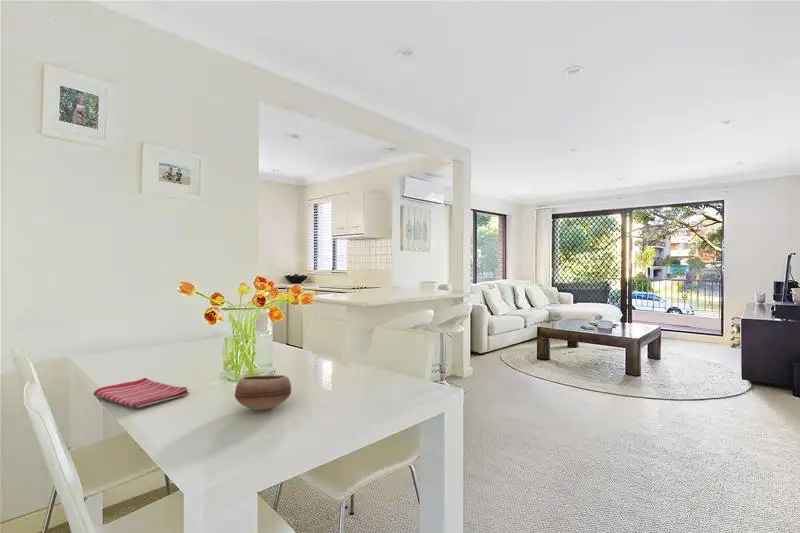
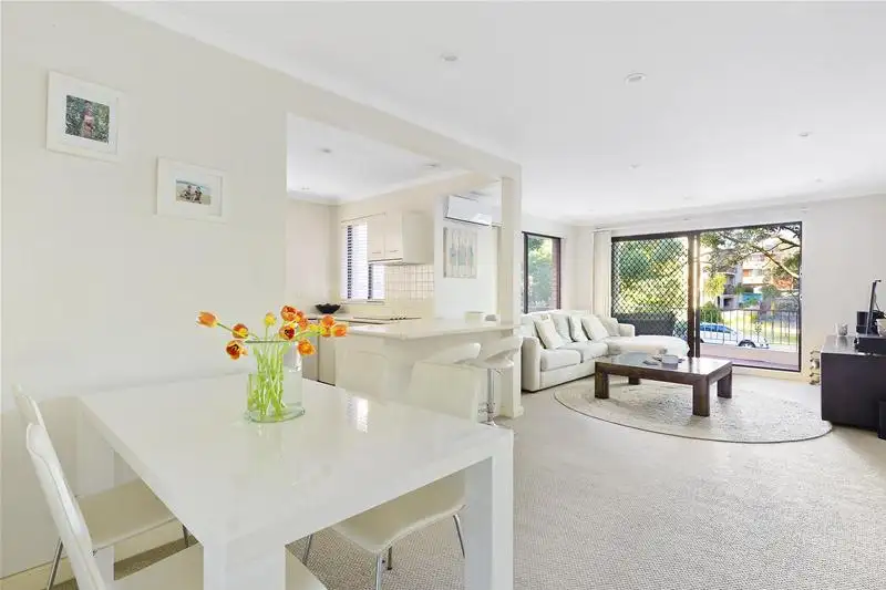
- bowl [234,374,292,411]
- dish towel [93,377,190,409]
